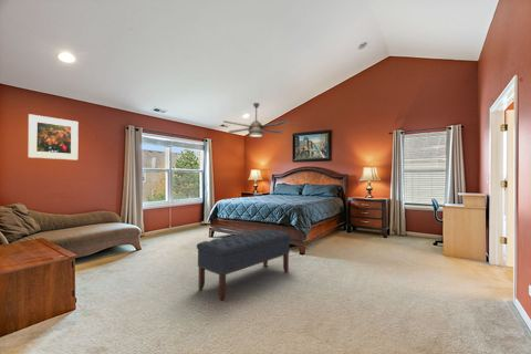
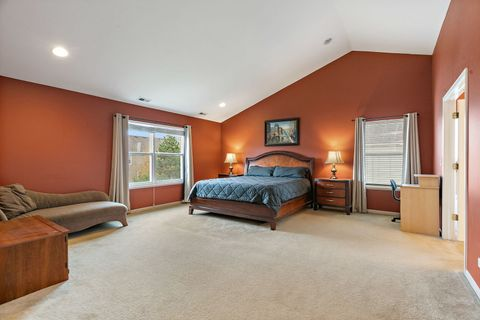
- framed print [27,113,80,162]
- bench [196,228,291,301]
- ceiling fan [222,102,290,138]
